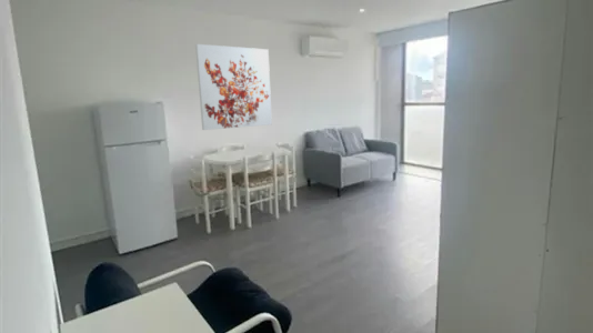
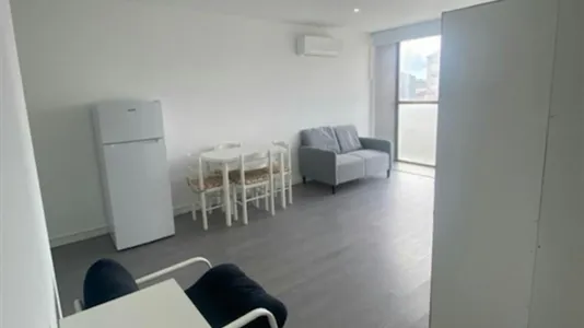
- wall art [194,43,273,131]
